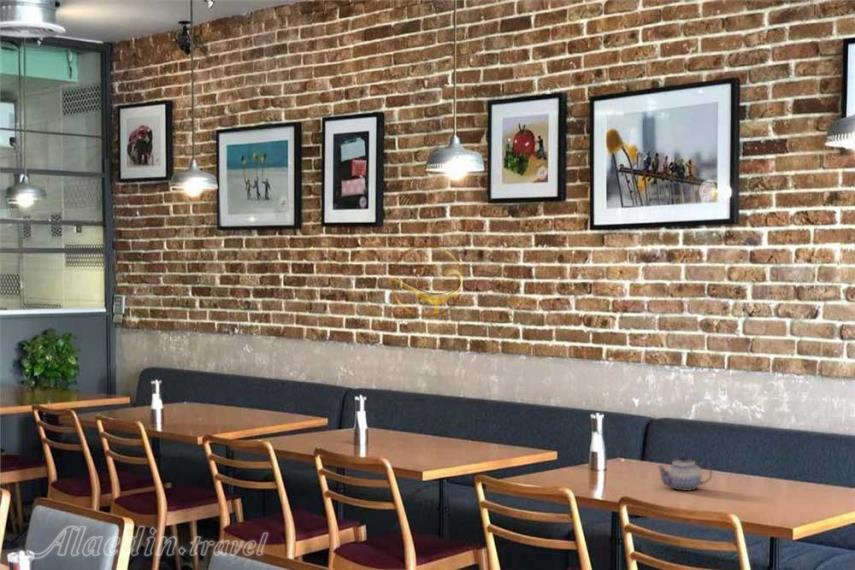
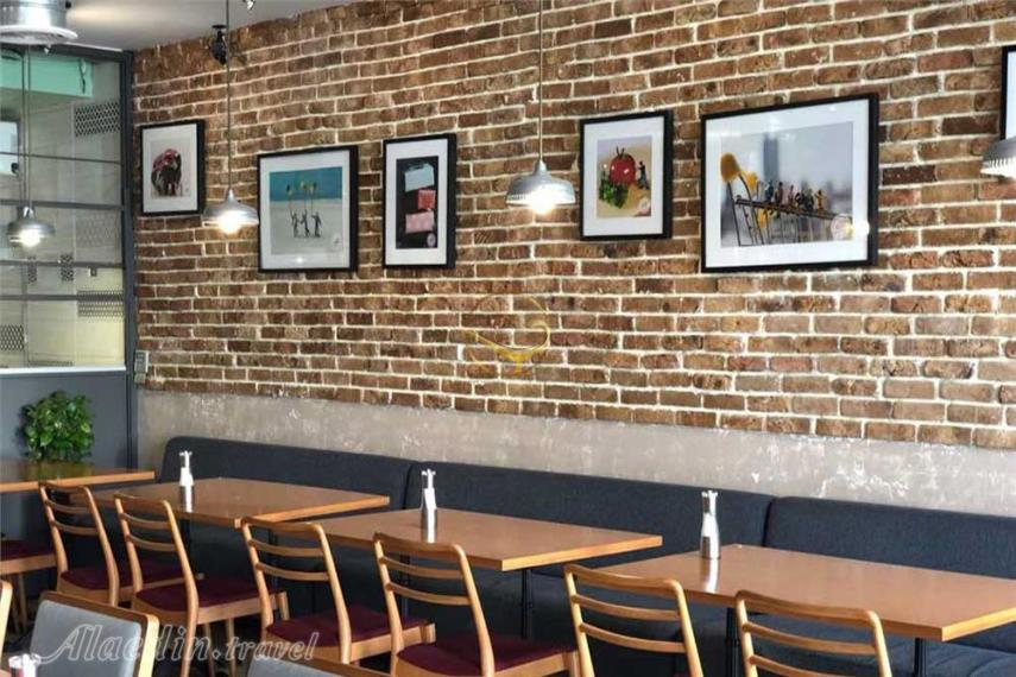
- teapot [656,454,713,492]
